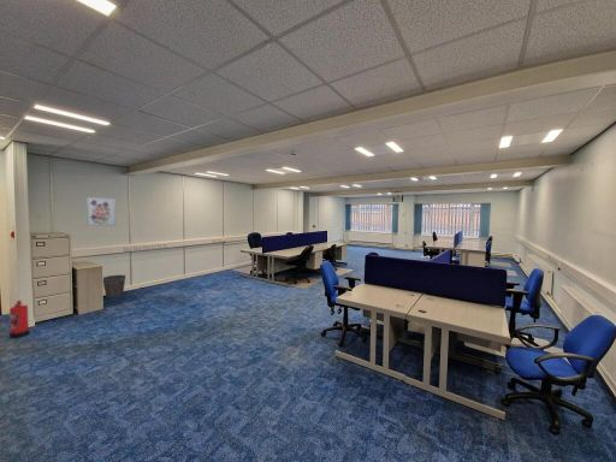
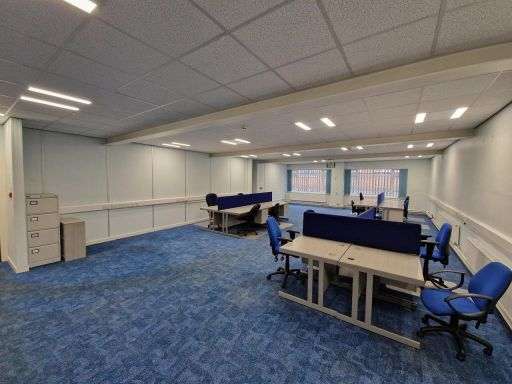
- fire extinguisher [8,298,31,339]
- wall art [85,196,117,227]
- waste bin [102,274,126,298]
